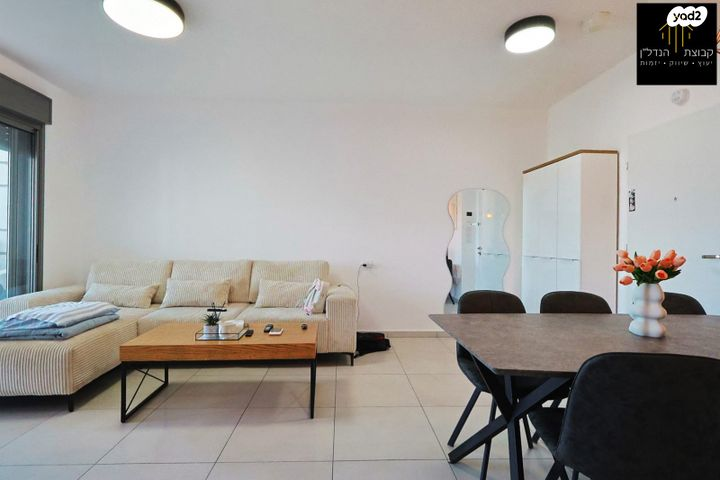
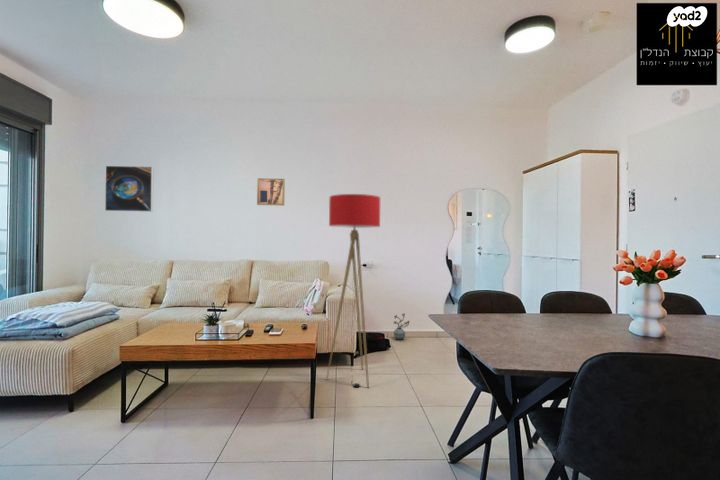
+ floor lamp [325,193,381,389]
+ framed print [104,165,155,213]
+ potted plant [392,312,410,341]
+ wall art [256,177,286,207]
